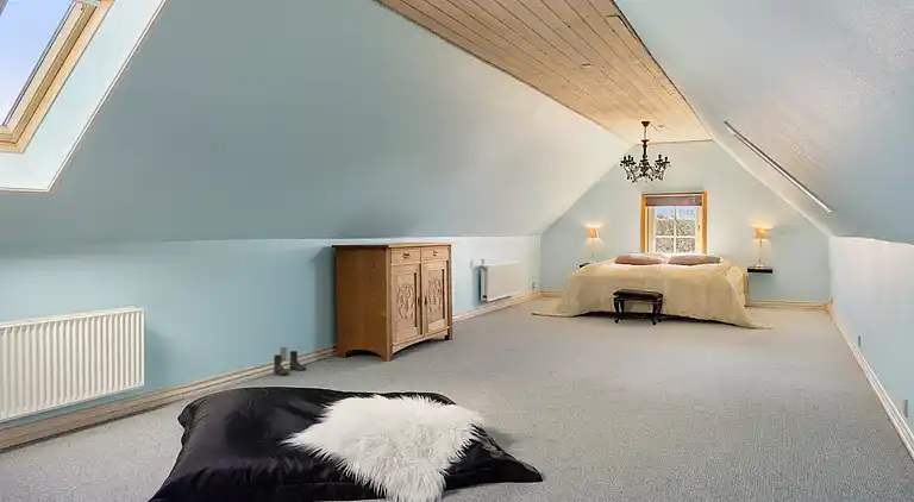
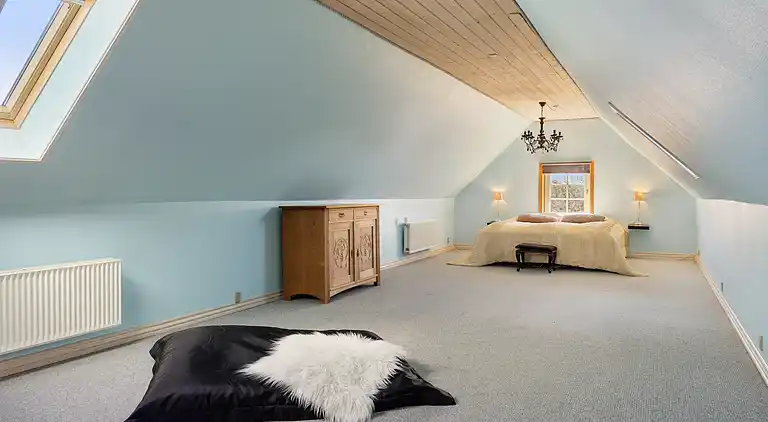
- boots [273,350,307,376]
